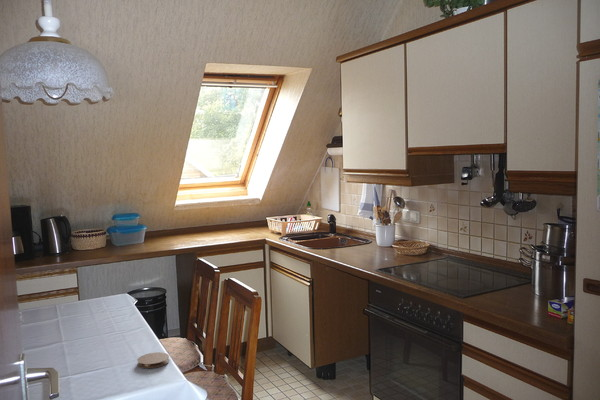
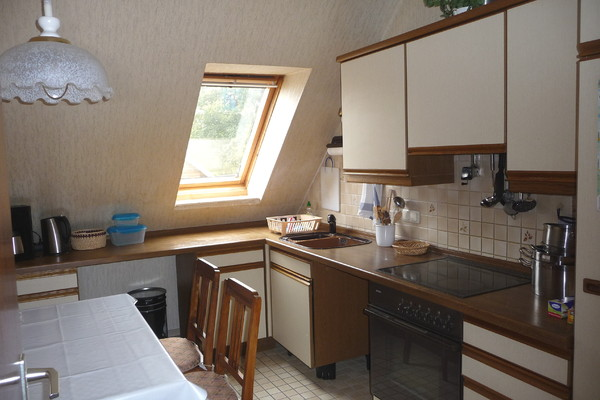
- coaster [136,351,170,369]
